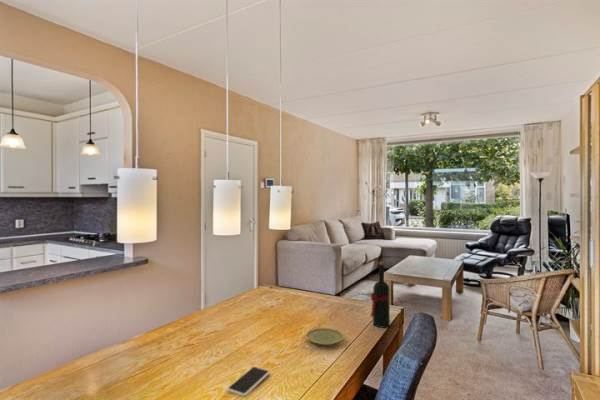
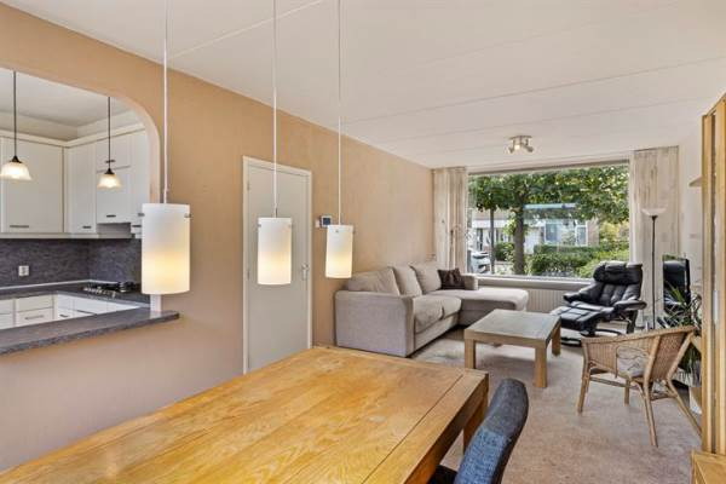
- smartphone [226,366,271,397]
- wine bottle [369,261,391,329]
- plate [305,327,344,347]
